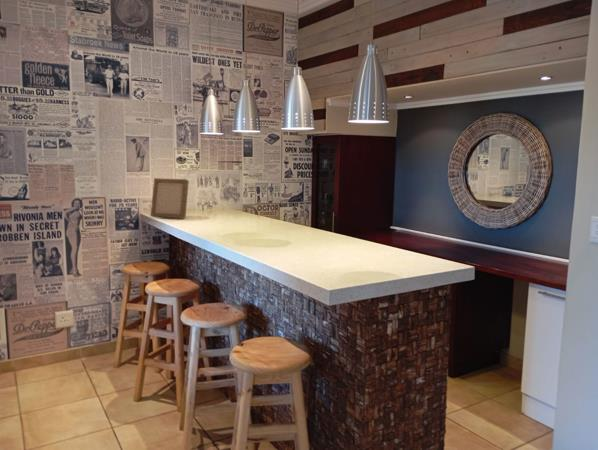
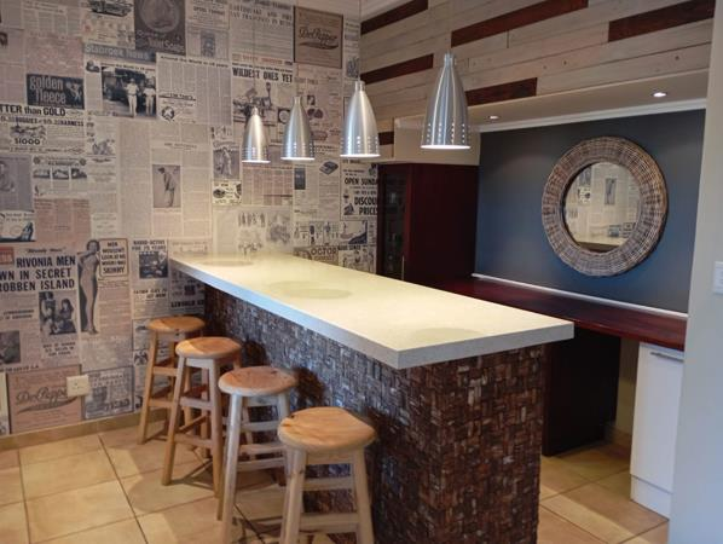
- photo frame [150,177,190,219]
